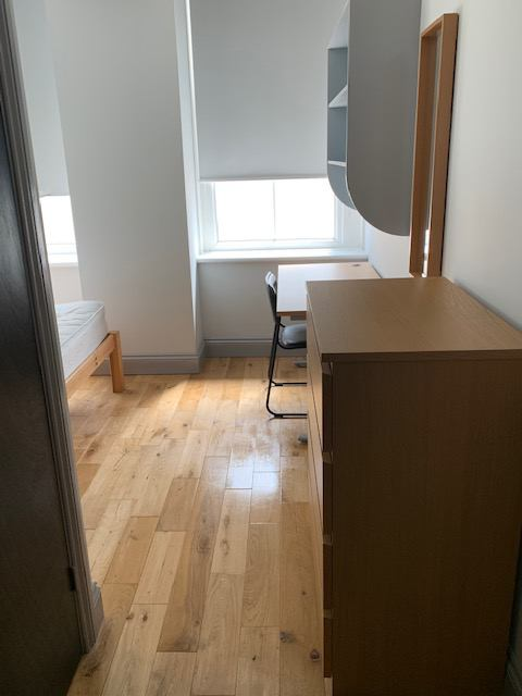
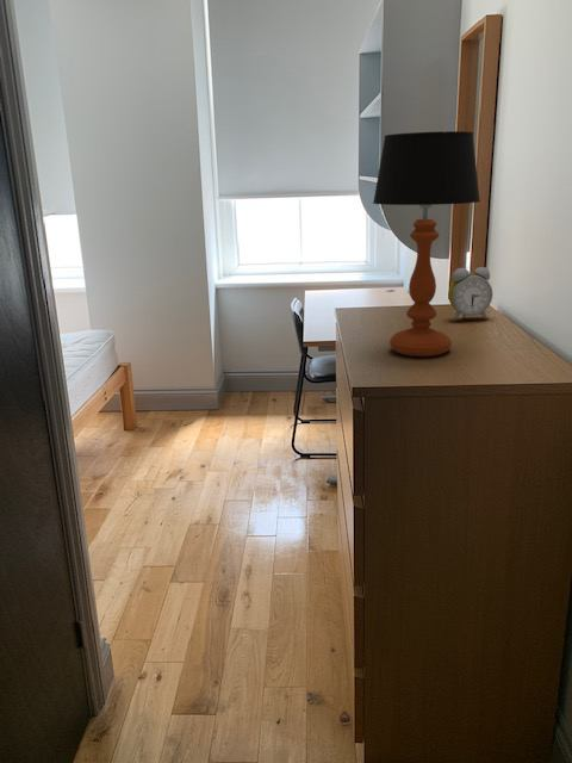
+ table lamp [372,130,481,358]
+ alarm clock [447,266,493,322]
